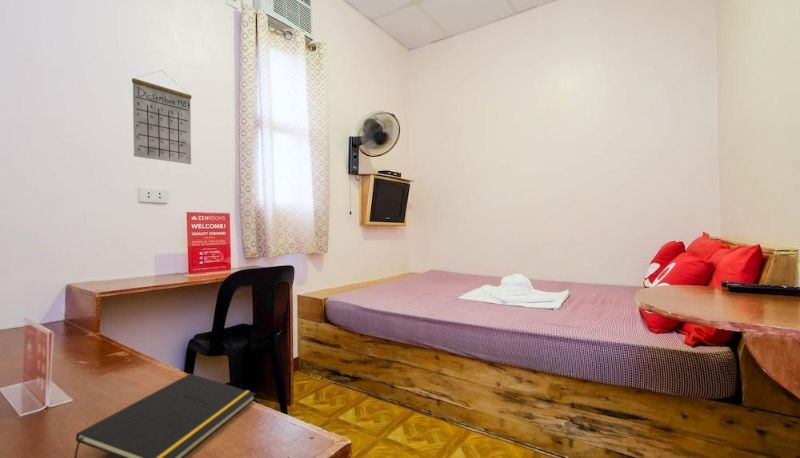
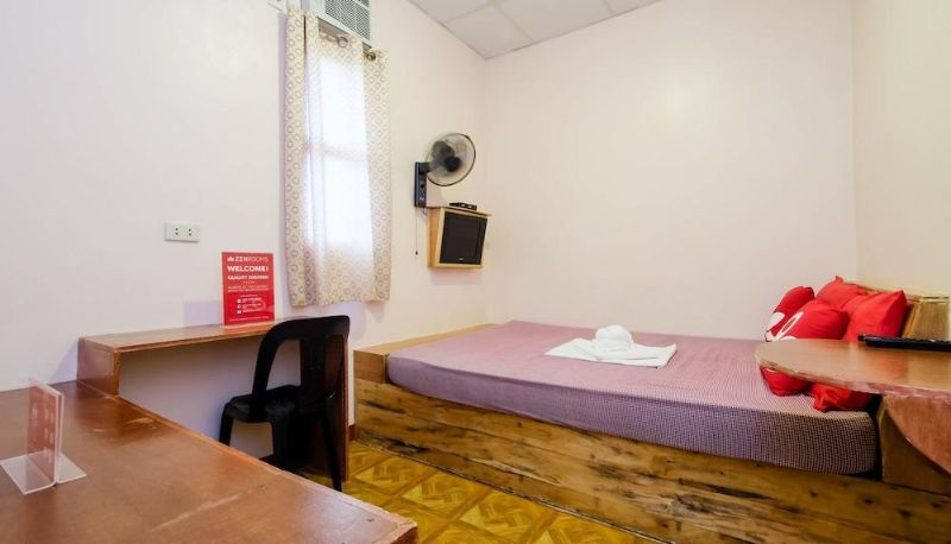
- calendar [131,69,193,165]
- notepad [73,373,257,458]
